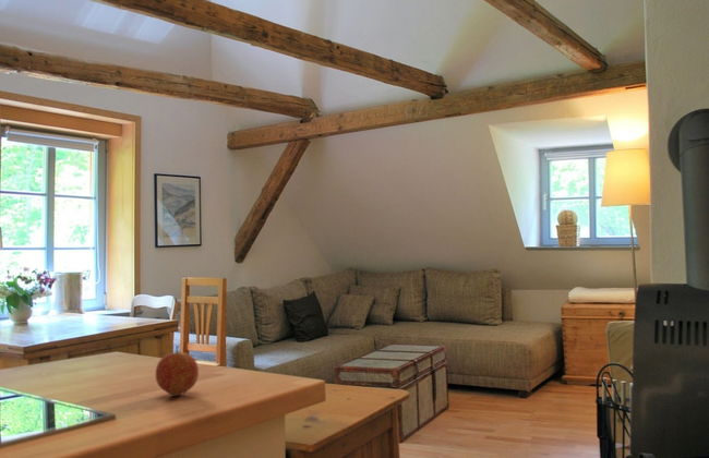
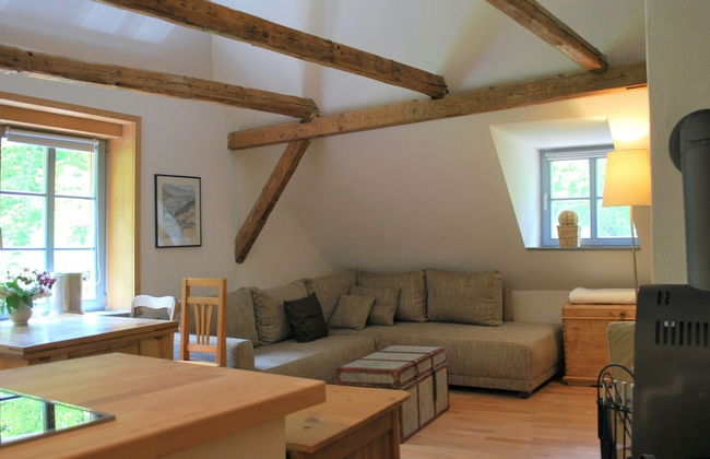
- fruit [155,345,200,396]
